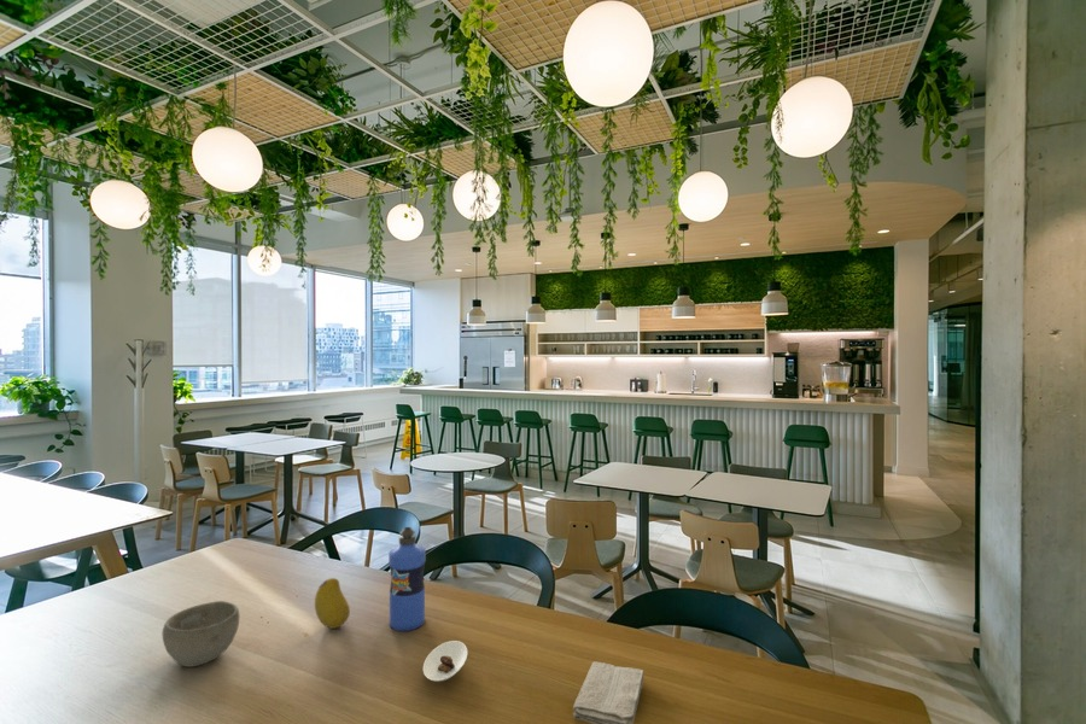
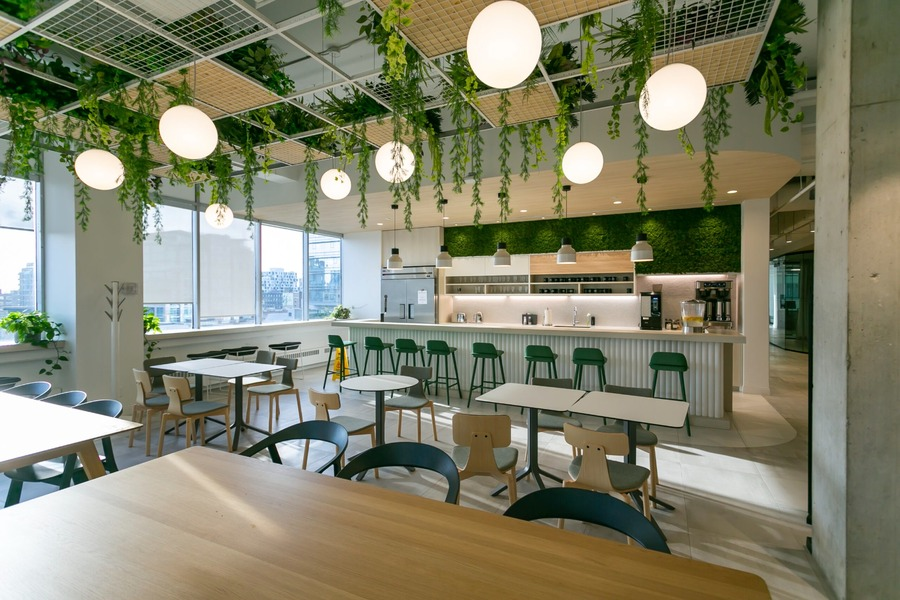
- washcloth [572,660,644,724]
- fruit [314,577,351,630]
- saucer [422,640,468,683]
- water bottle [387,526,427,632]
- bowl [162,600,240,668]
